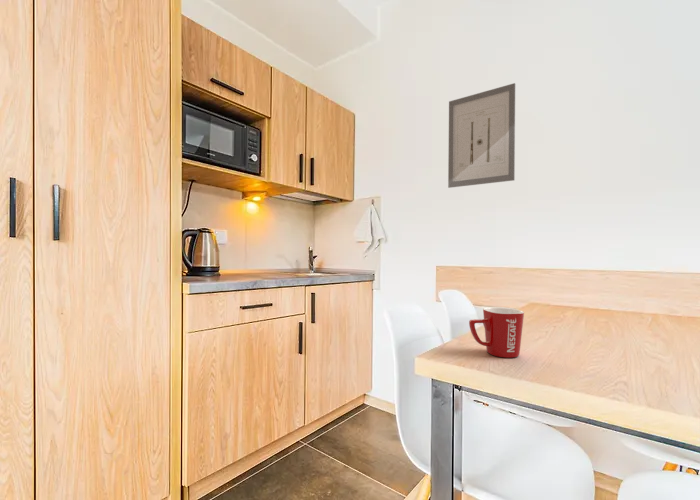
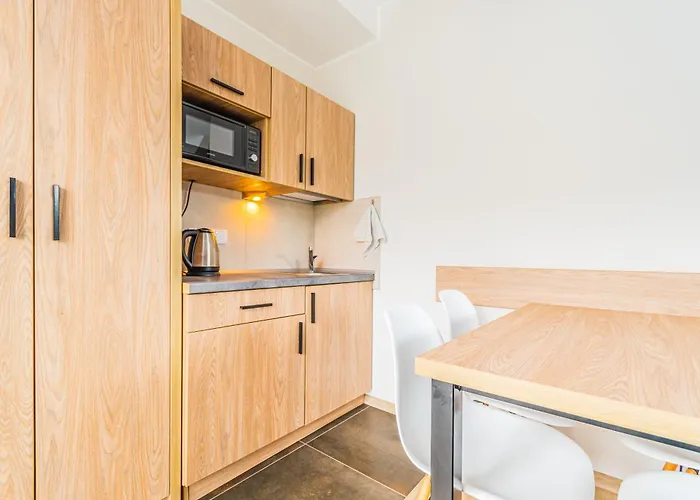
- mug [468,306,525,359]
- wall art [447,82,516,189]
